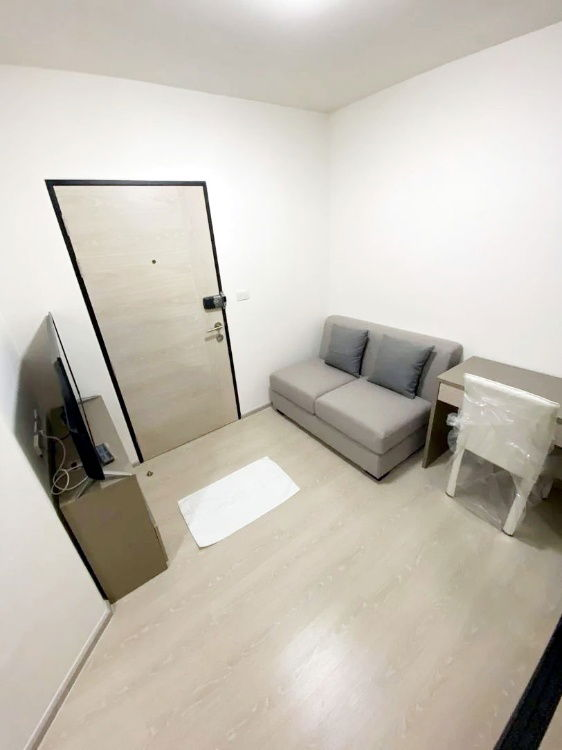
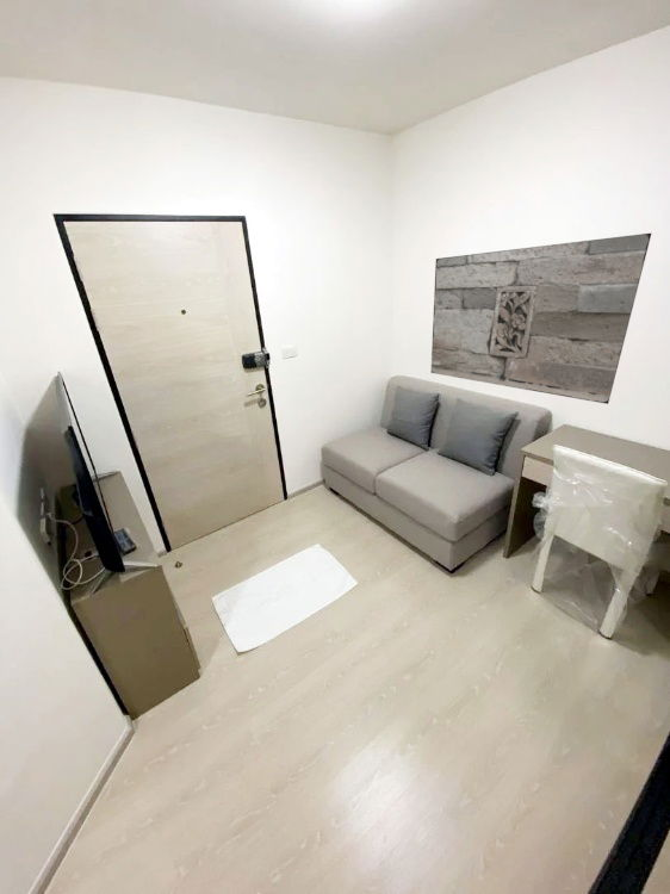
+ wall panel [430,231,652,405]
